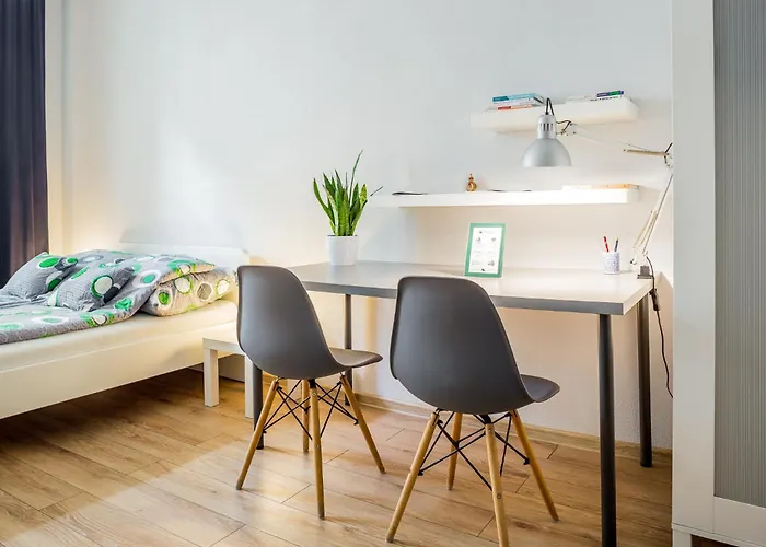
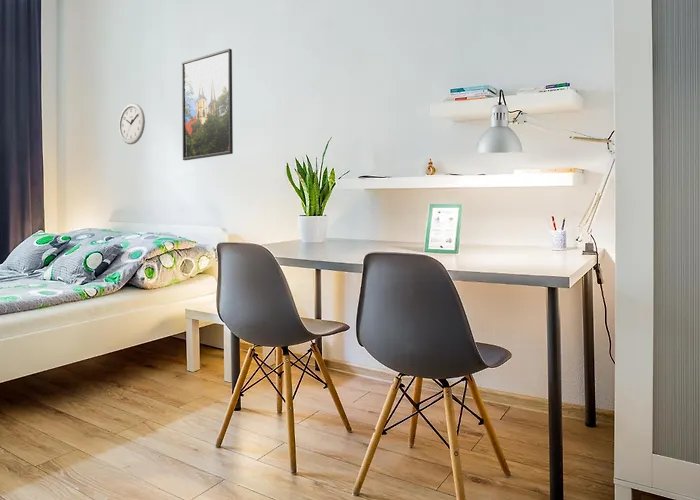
+ wall clock [118,102,146,145]
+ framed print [181,48,234,161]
